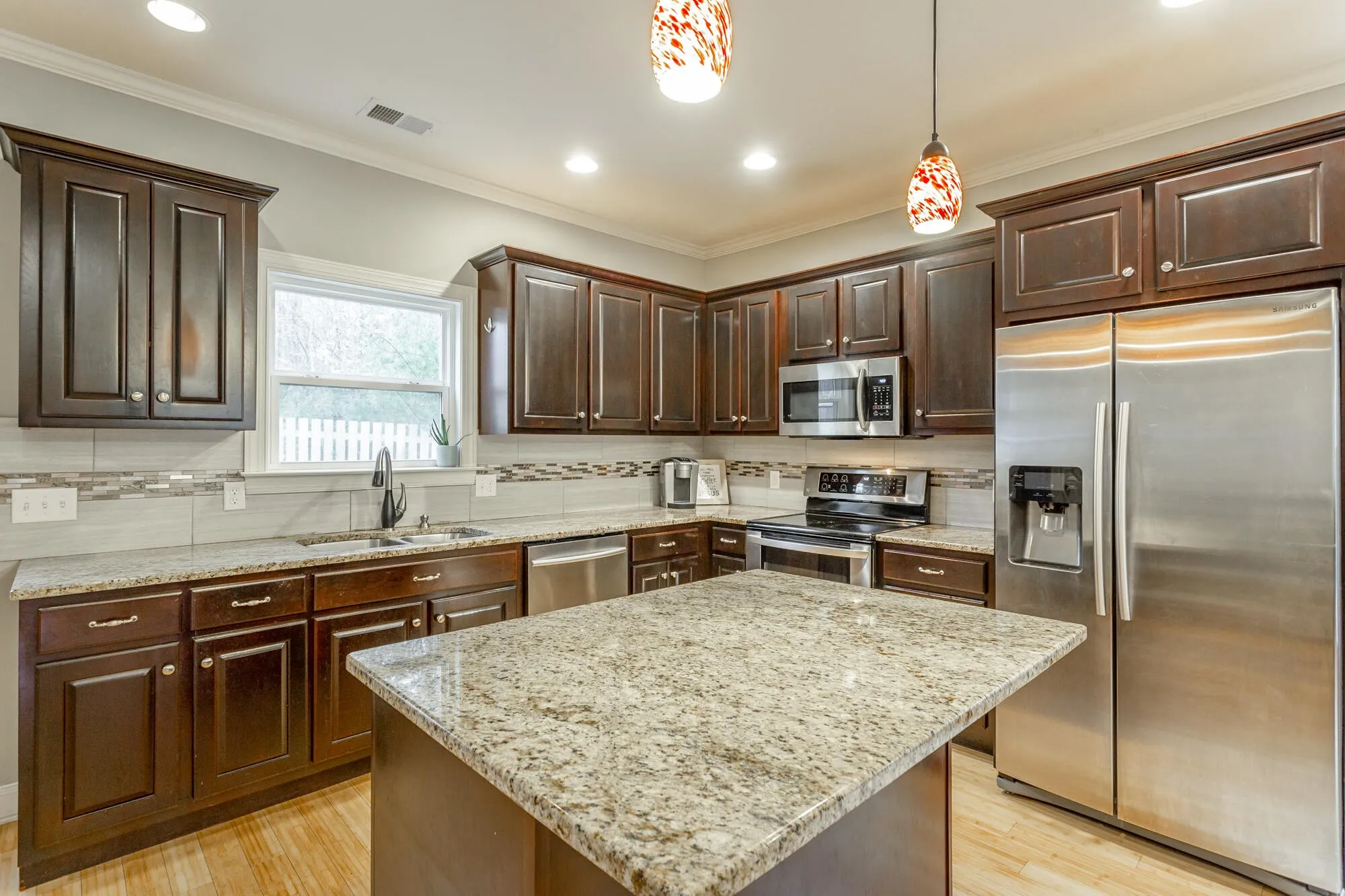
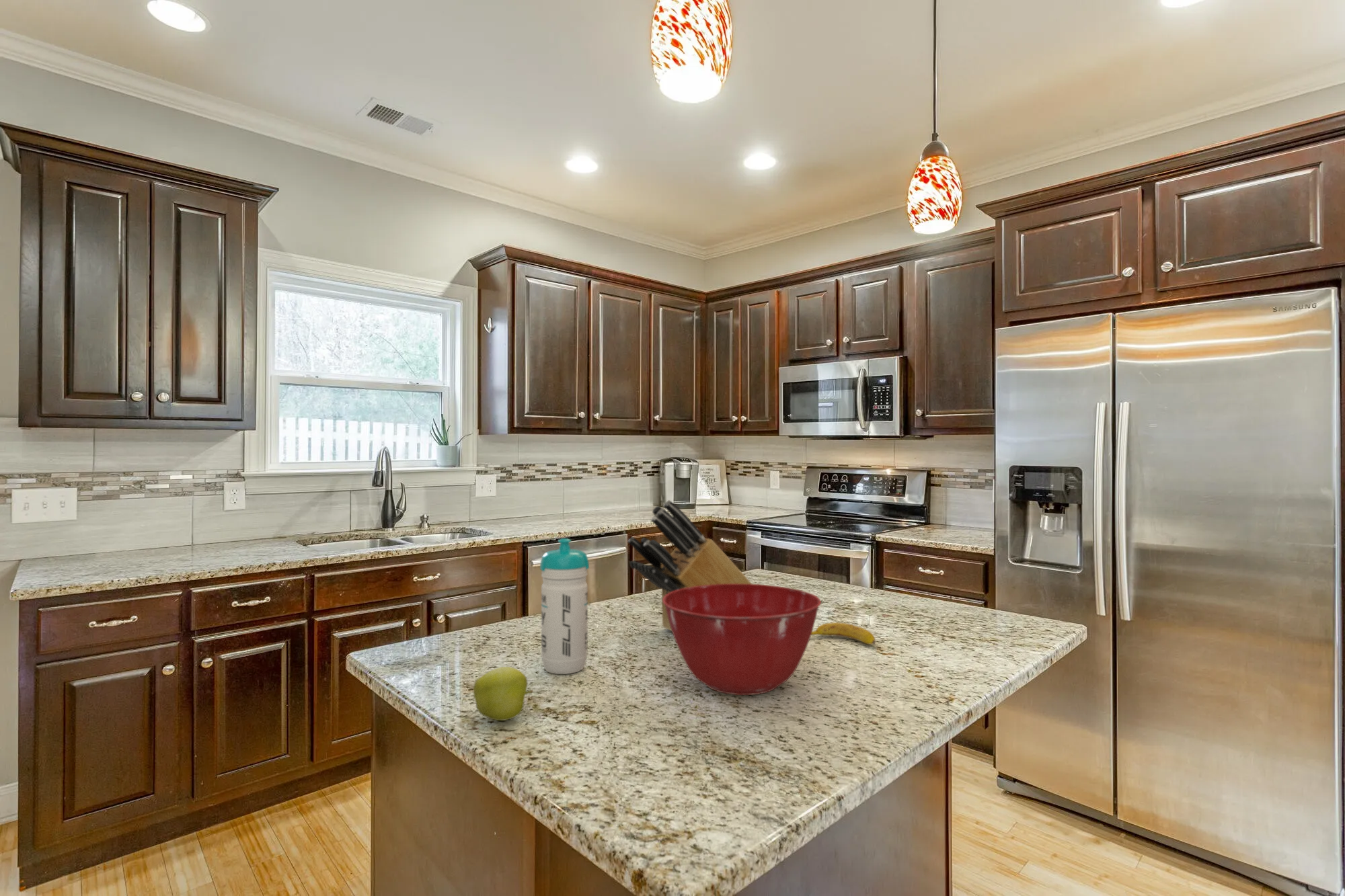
+ water bottle [539,538,590,675]
+ knife block [627,499,753,632]
+ banana [811,622,876,645]
+ mixing bowl [662,583,822,696]
+ apple [473,666,534,721]
